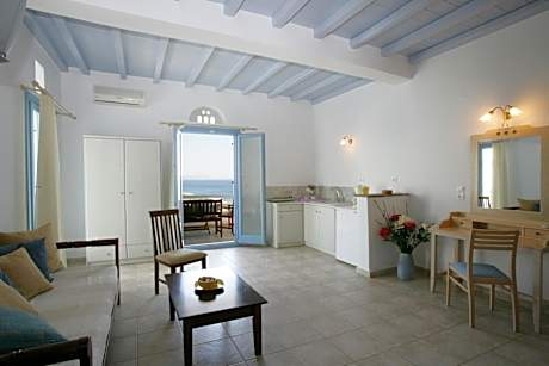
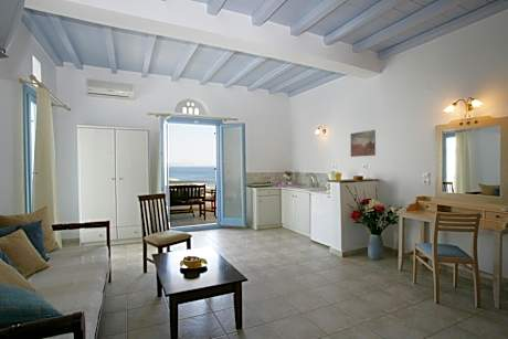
+ wall art [350,129,377,158]
